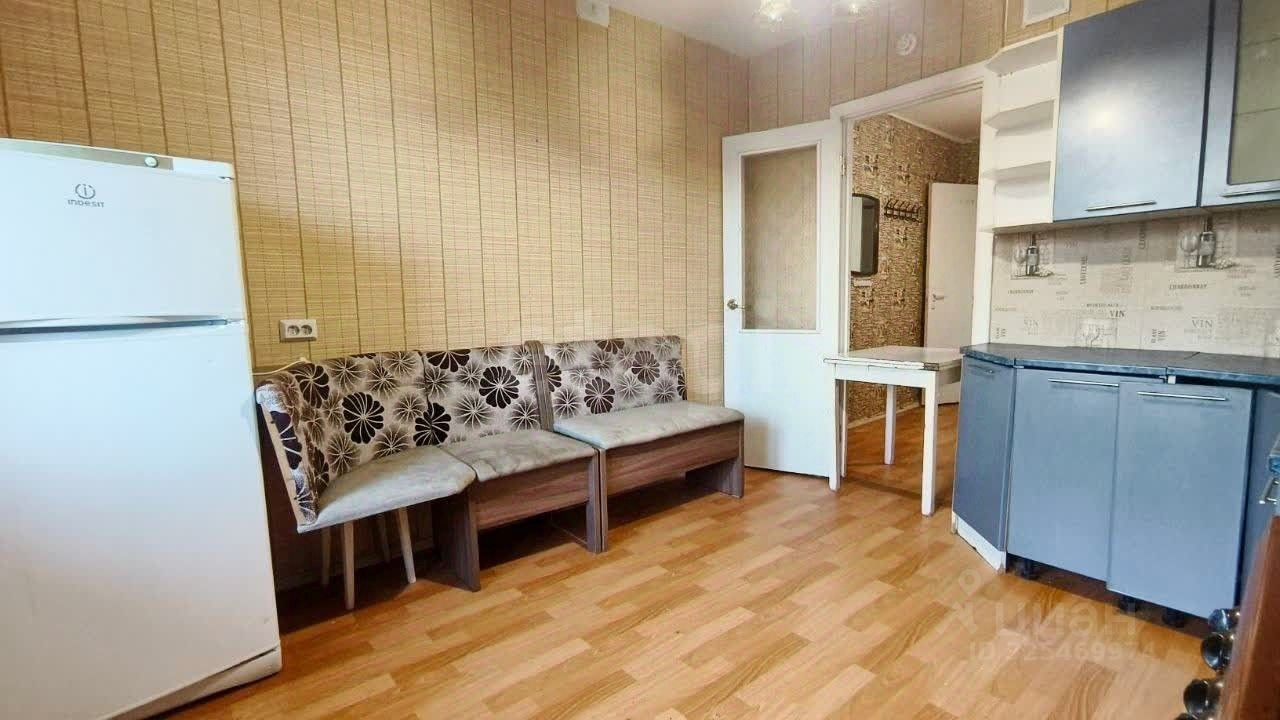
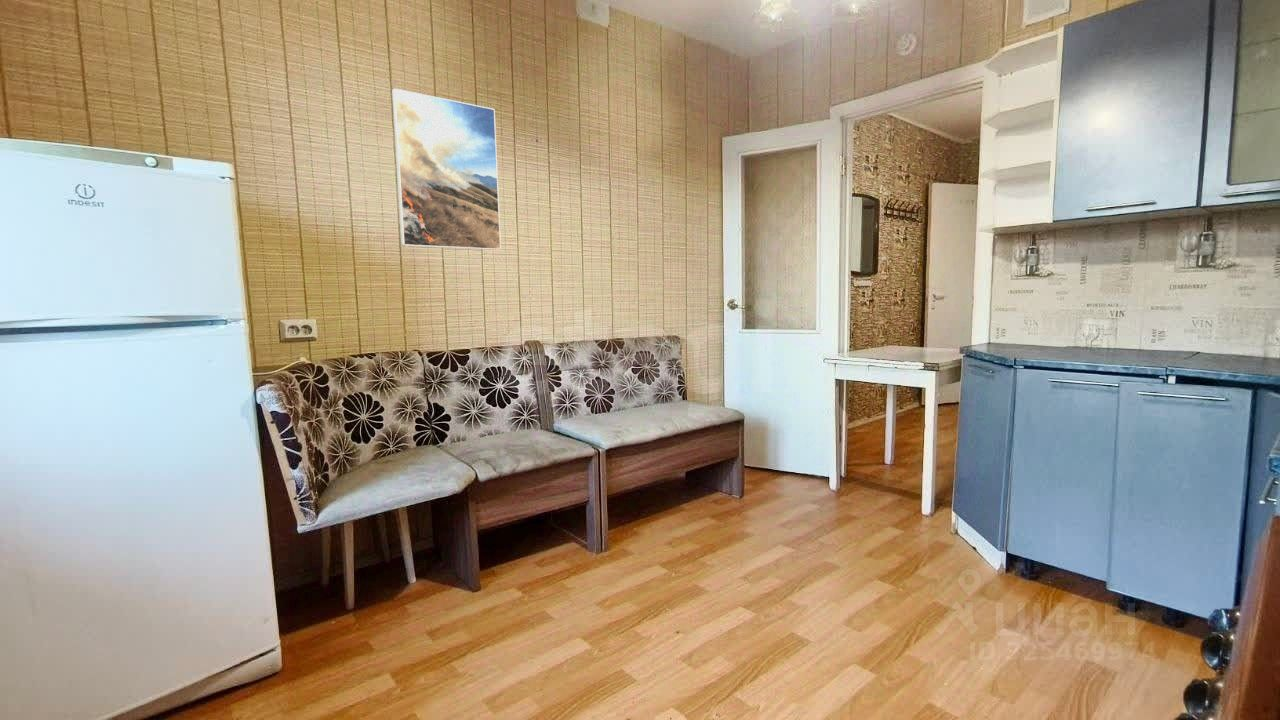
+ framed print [391,87,502,251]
